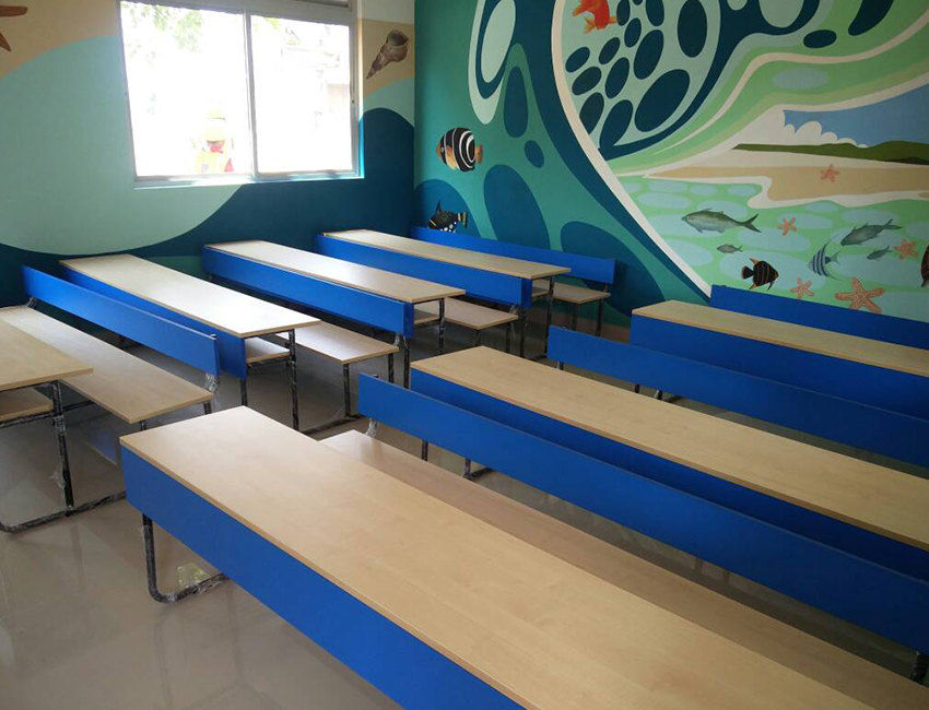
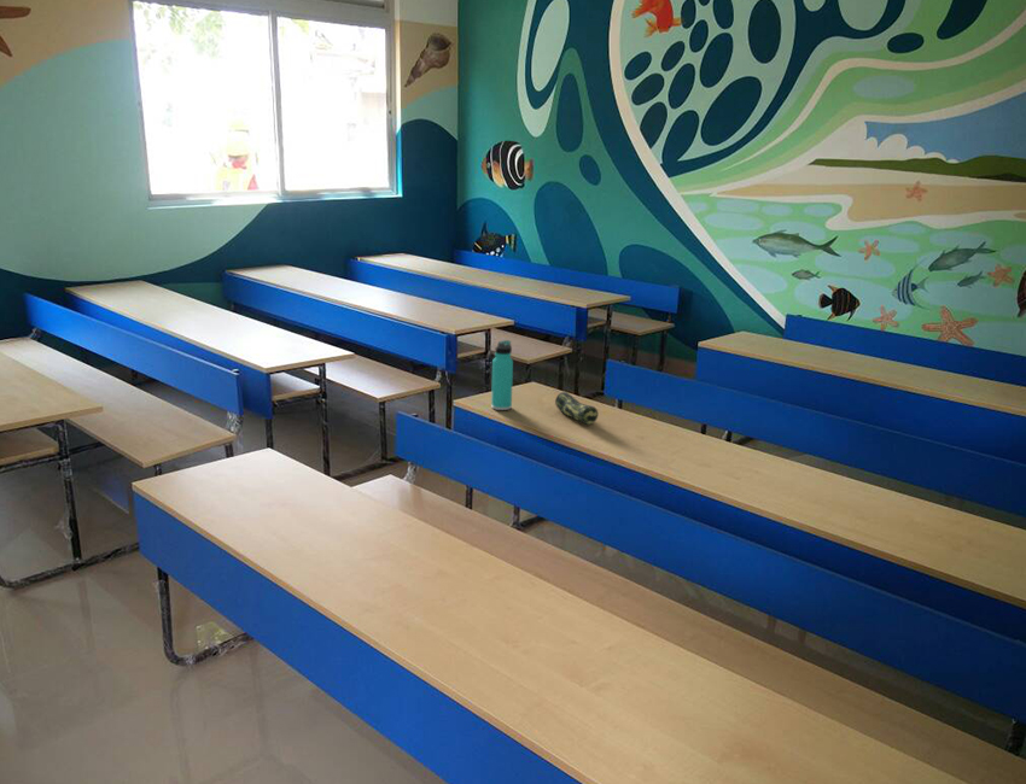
+ thermos bottle [490,339,514,411]
+ pencil case [554,391,599,426]
